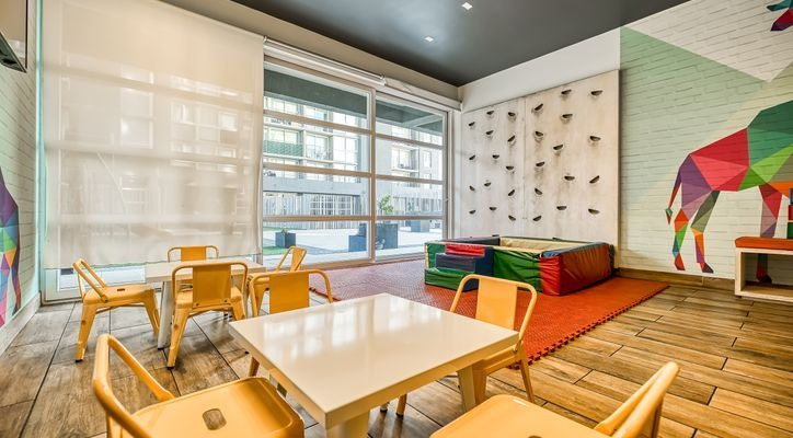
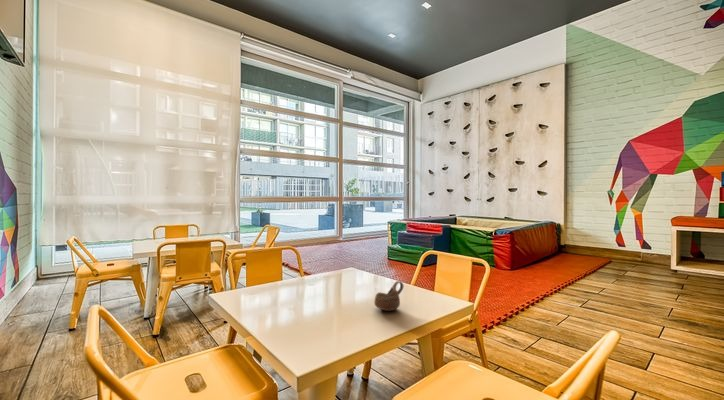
+ cup [373,280,404,312]
